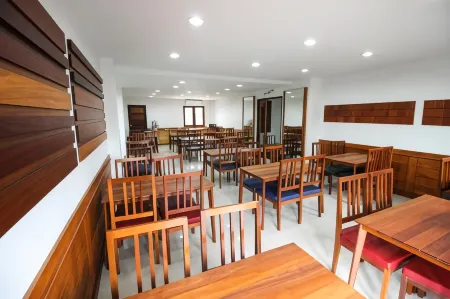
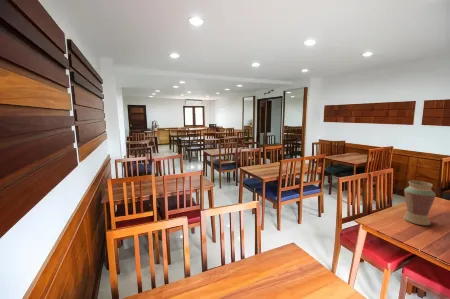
+ vase [402,180,437,226]
